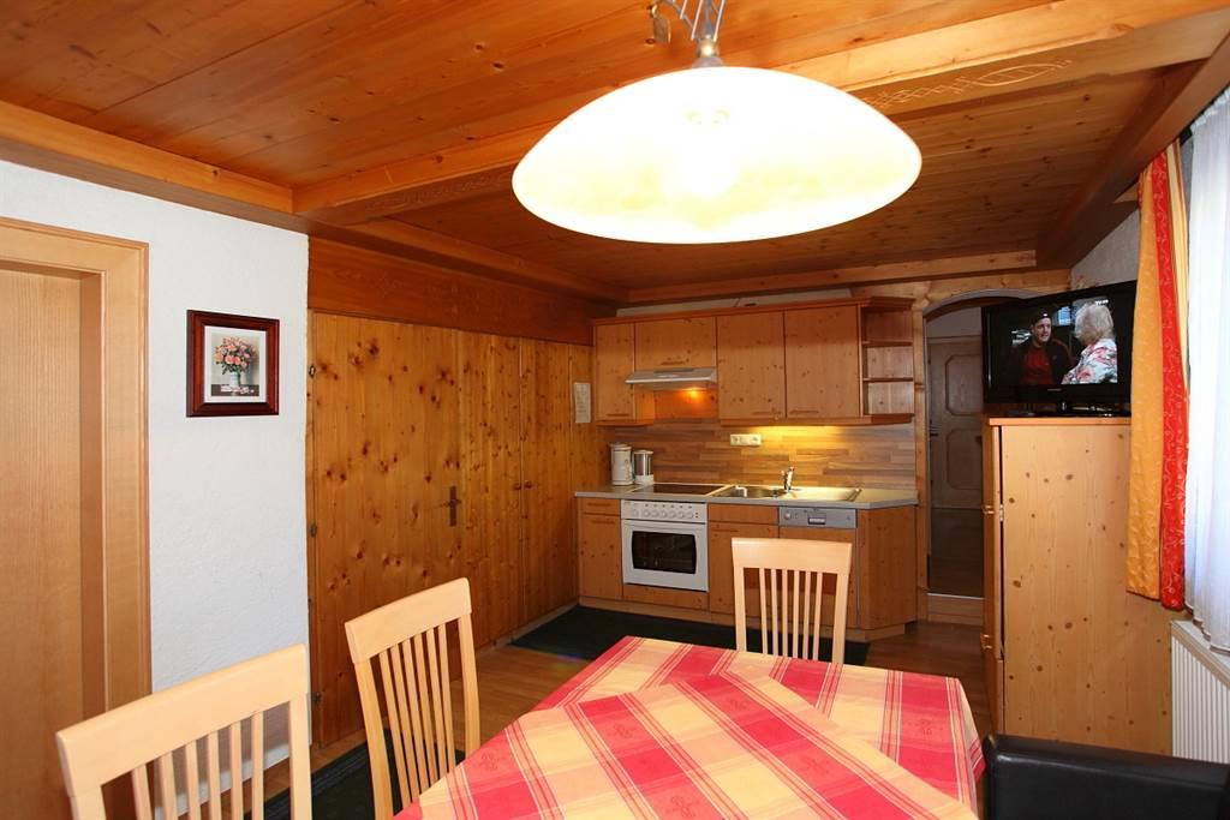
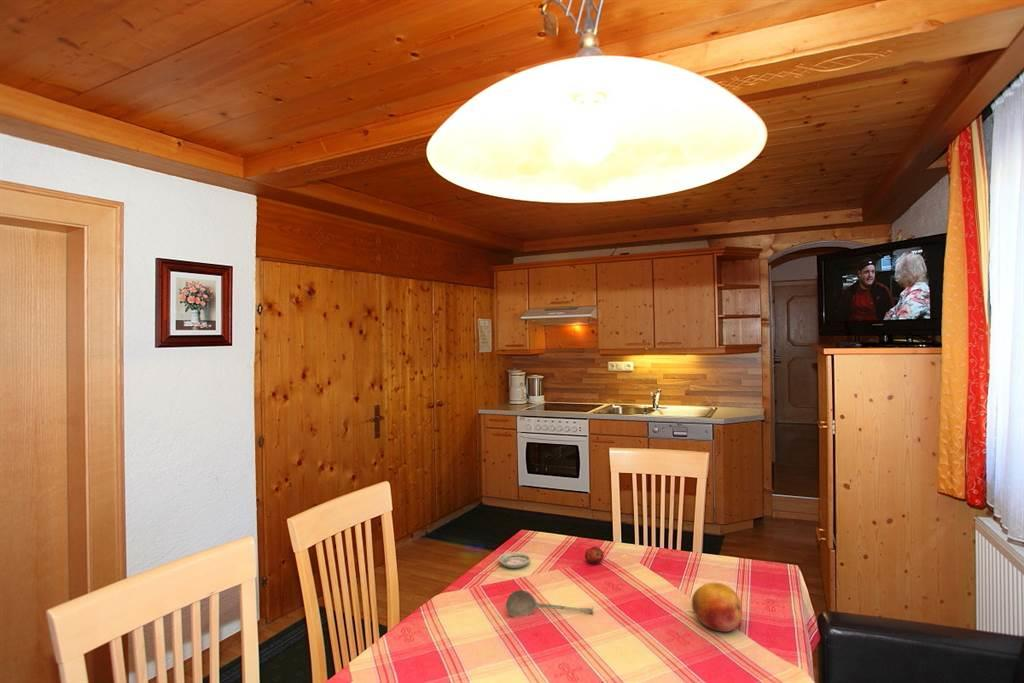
+ fruit [584,546,605,565]
+ fruit [691,582,743,633]
+ saucer [498,551,531,569]
+ soupspoon [505,589,594,619]
